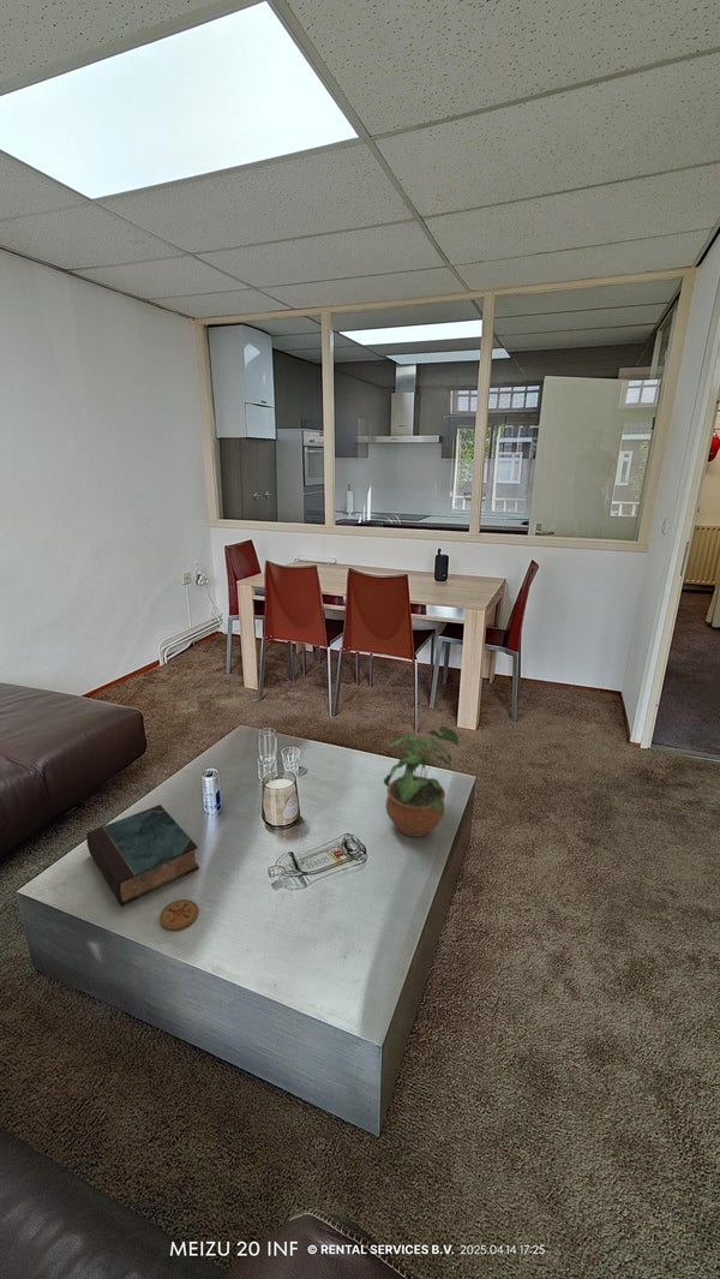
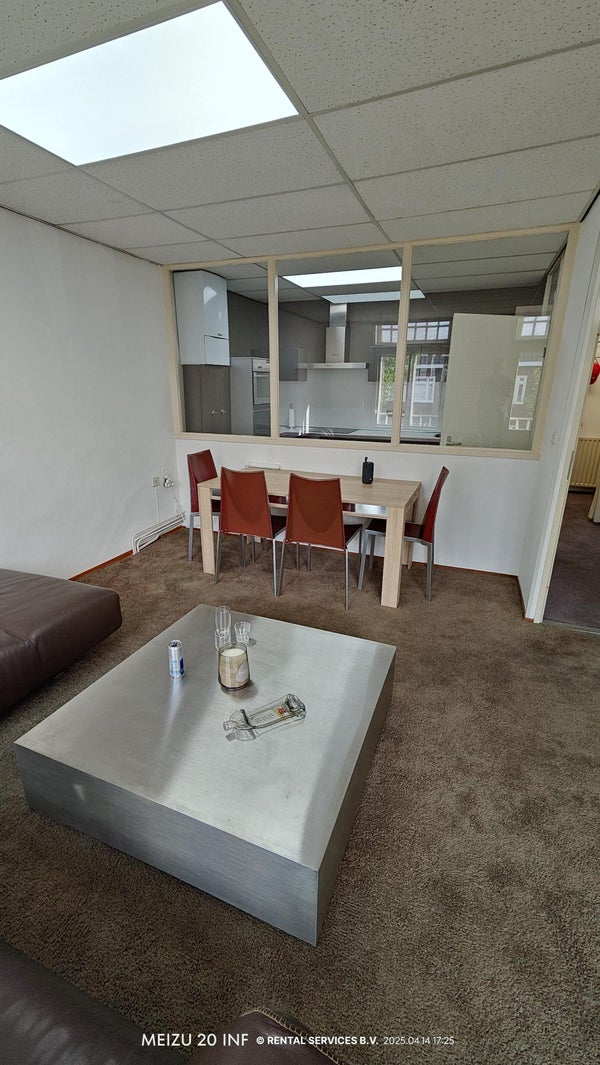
- book [85,803,200,907]
- potted plant [383,725,460,838]
- coaster [158,898,199,931]
